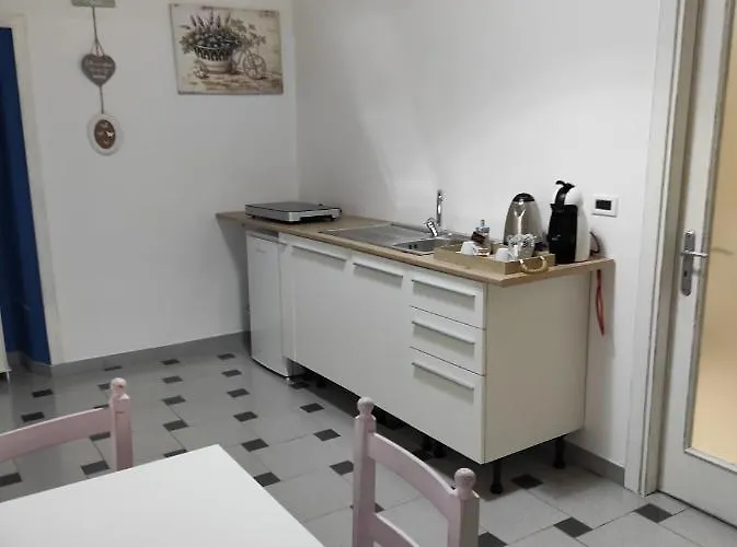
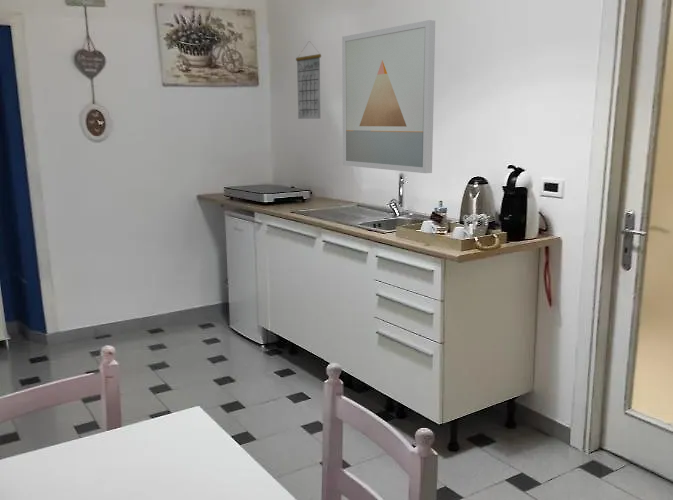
+ wall art [341,19,436,174]
+ calendar [295,42,322,120]
